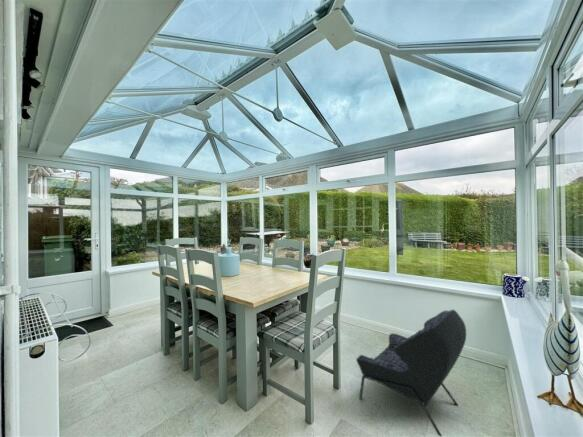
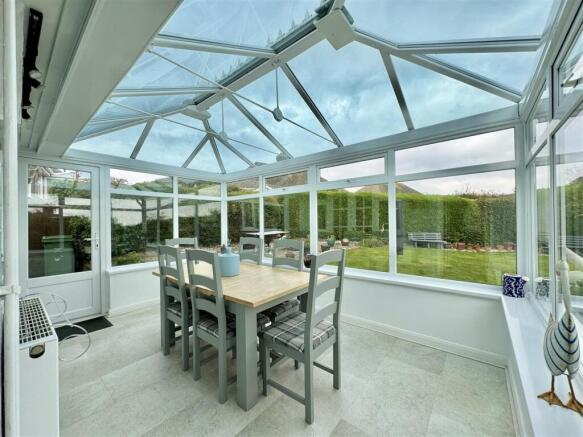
- armchair [355,309,467,437]
